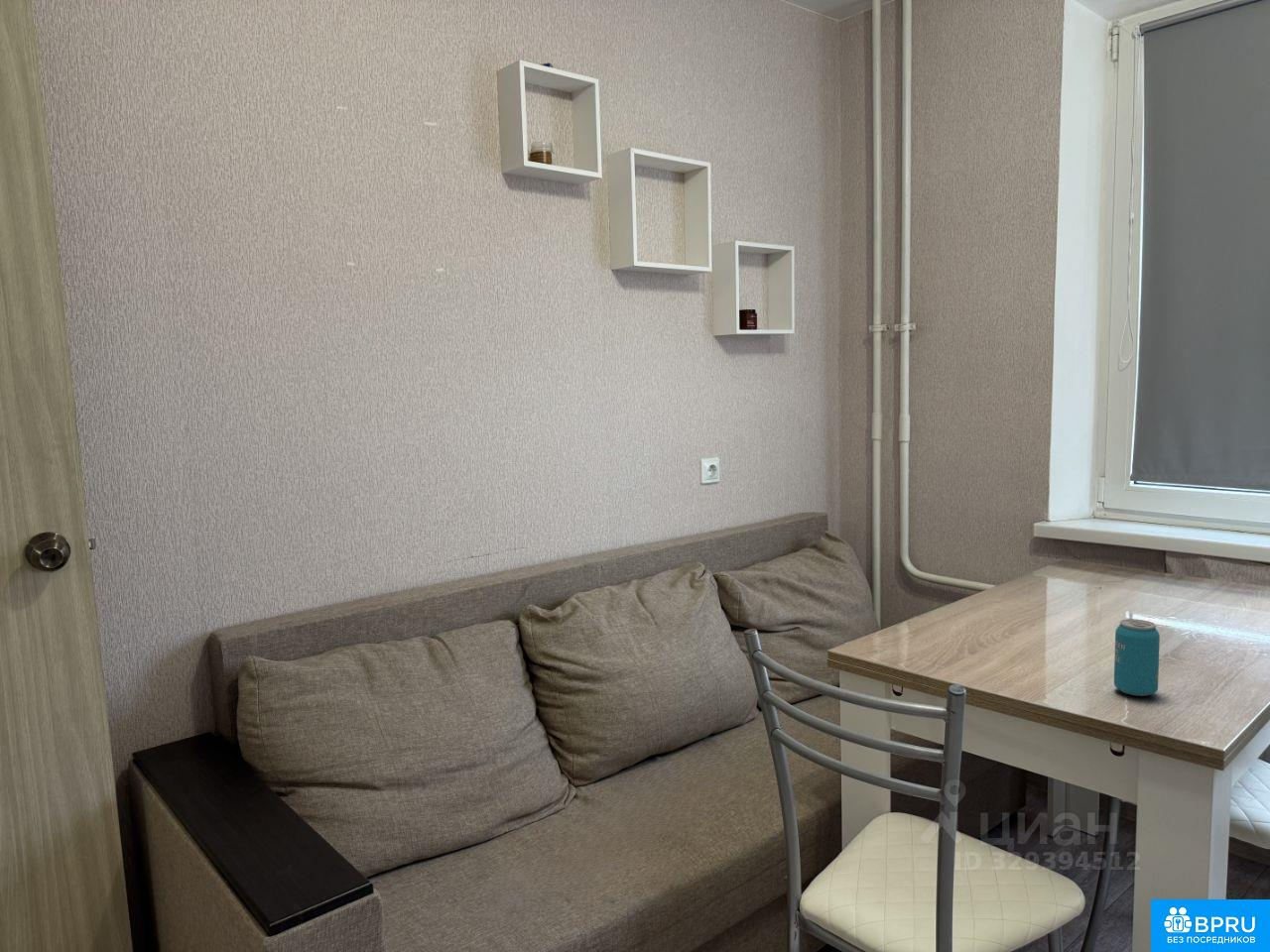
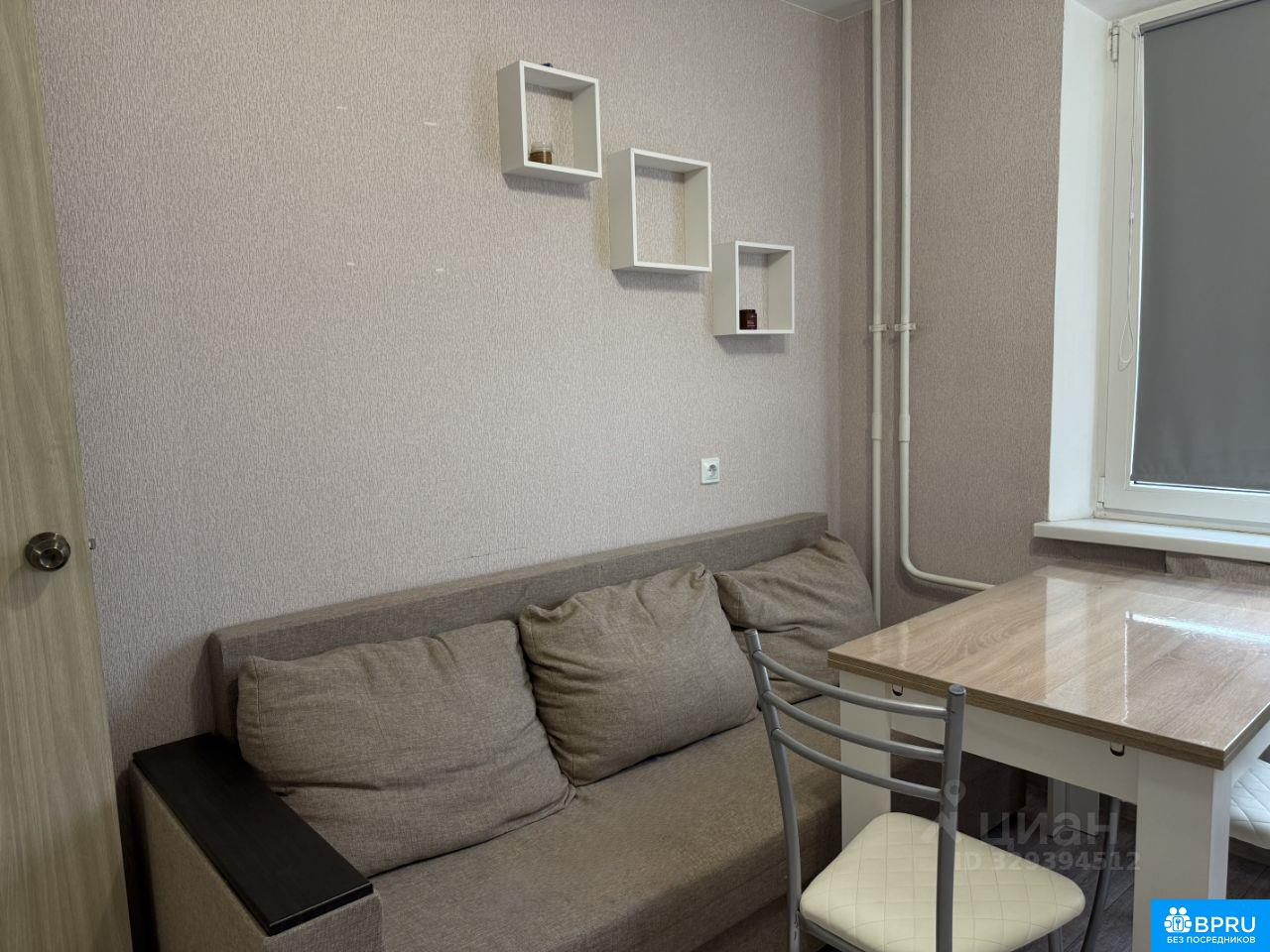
- beverage can [1113,618,1161,697]
